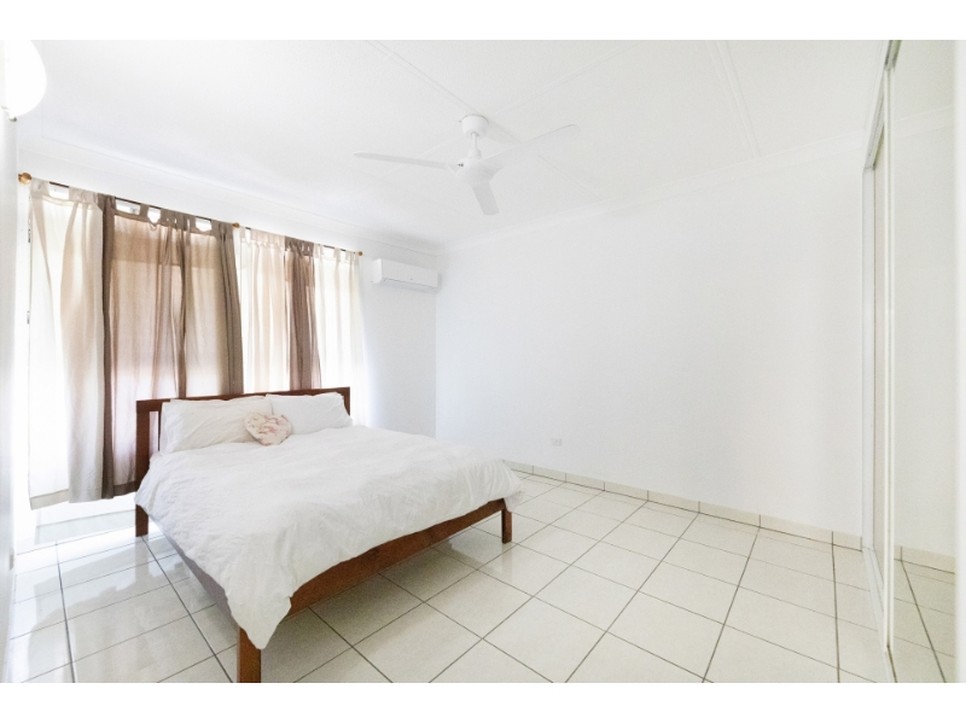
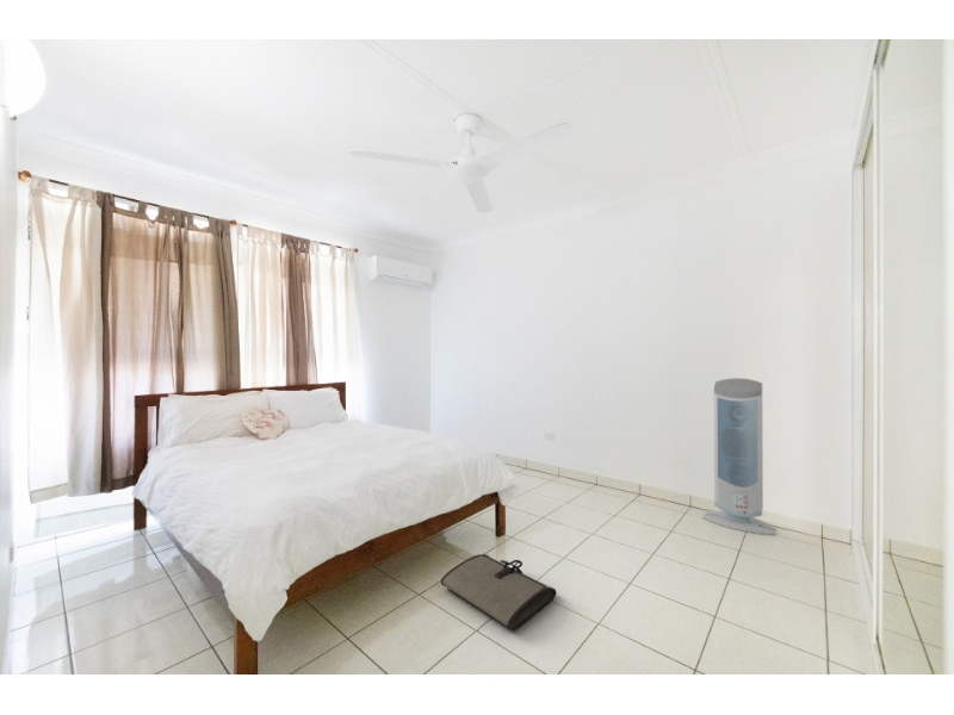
+ tool roll [440,553,558,632]
+ air purifier [702,378,778,536]
